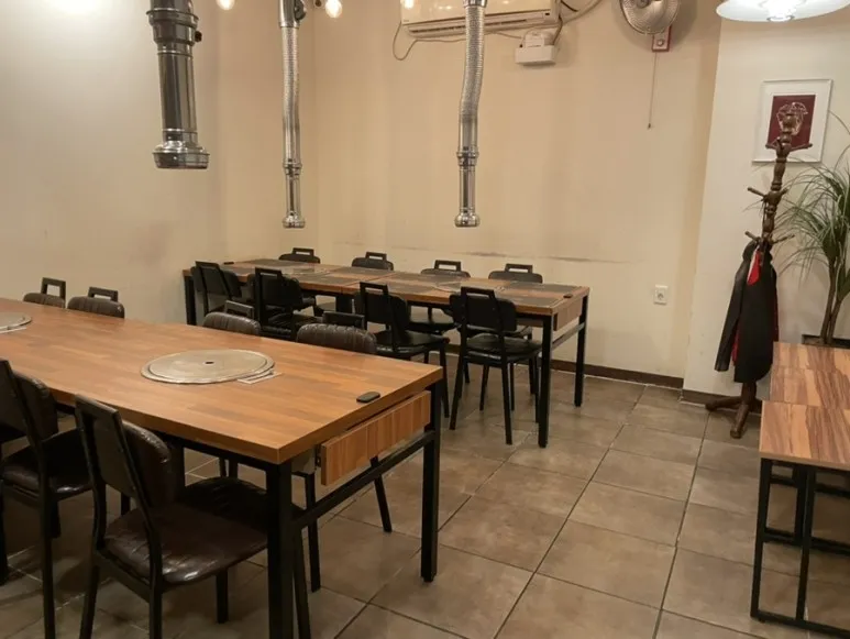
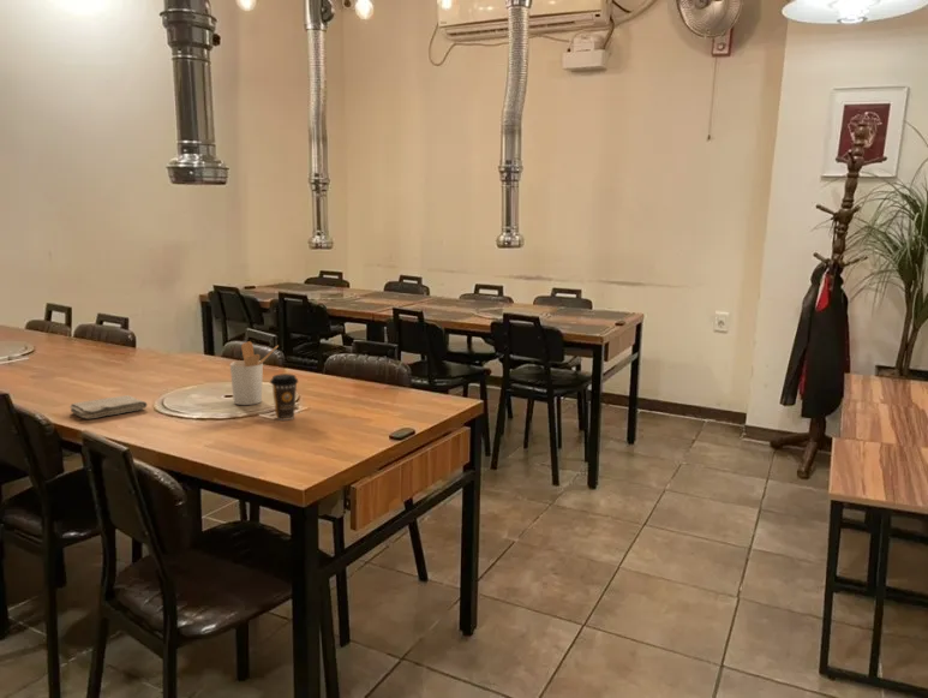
+ washcloth [68,394,149,420]
+ coffee cup [269,372,299,420]
+ utensil holder [229,340,280,406]
